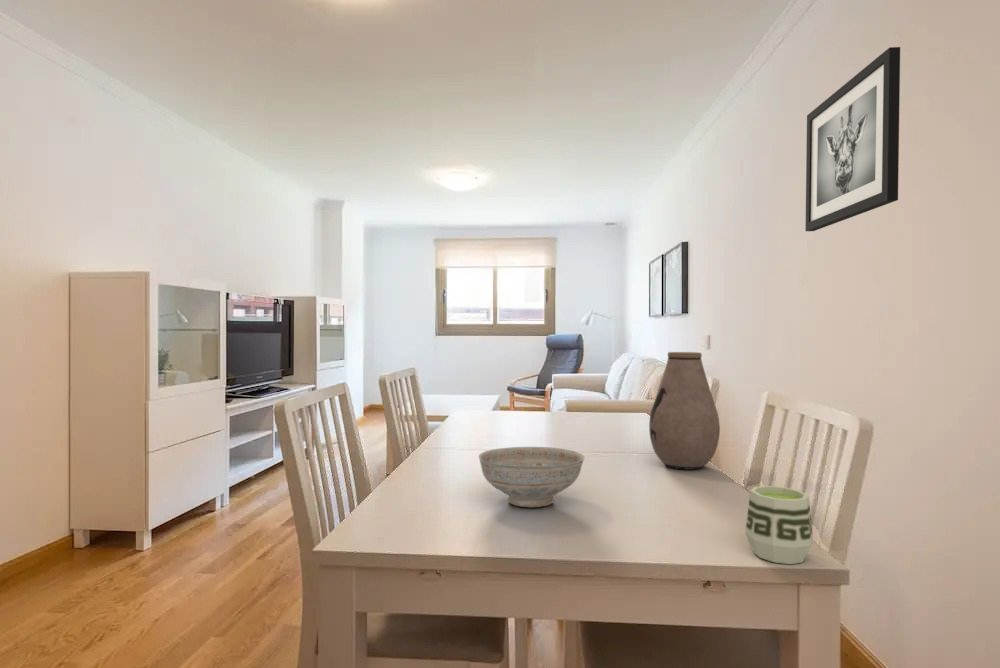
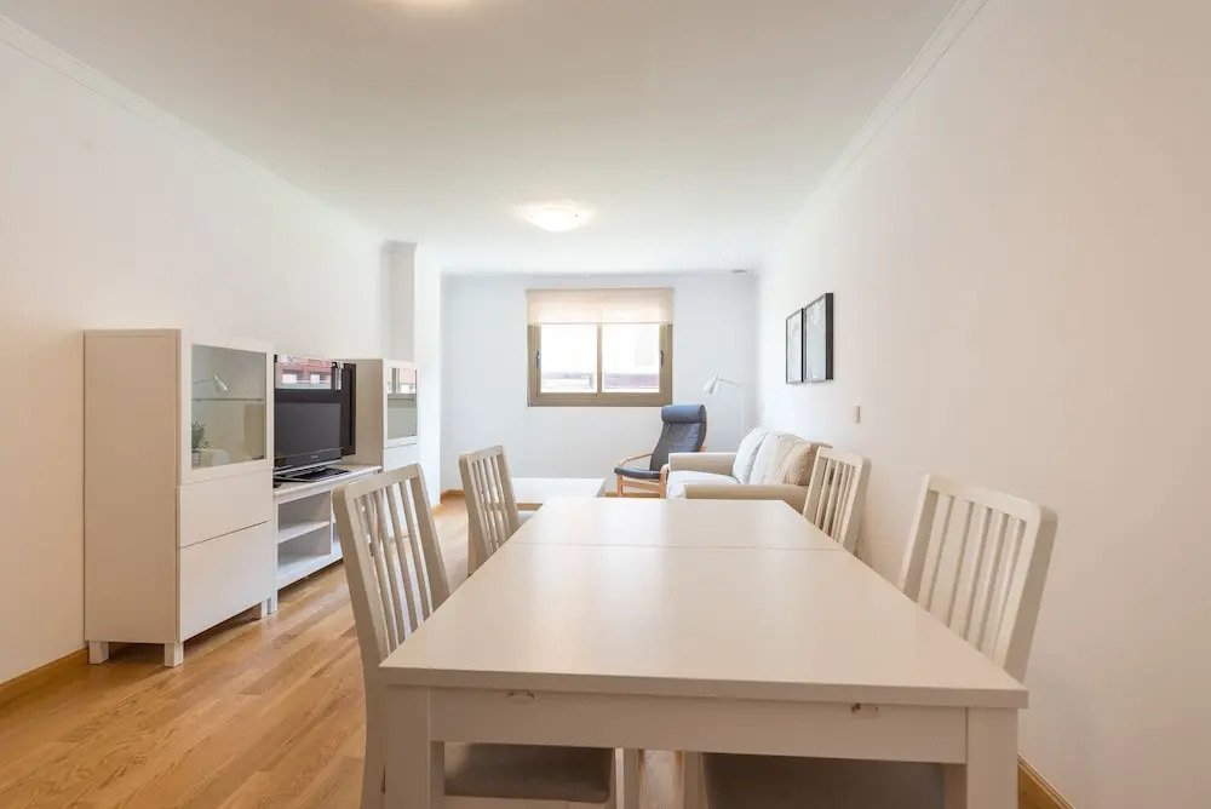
- vase [648,351,721,471]
- decorative bowl [478,446,586,508]
- cup [744,485,814,565]
- wall art [804,46,901,232]
